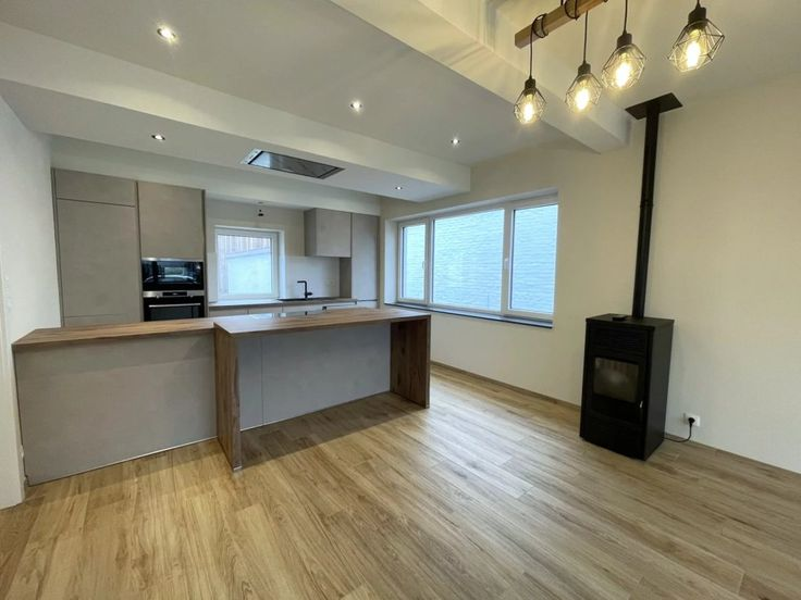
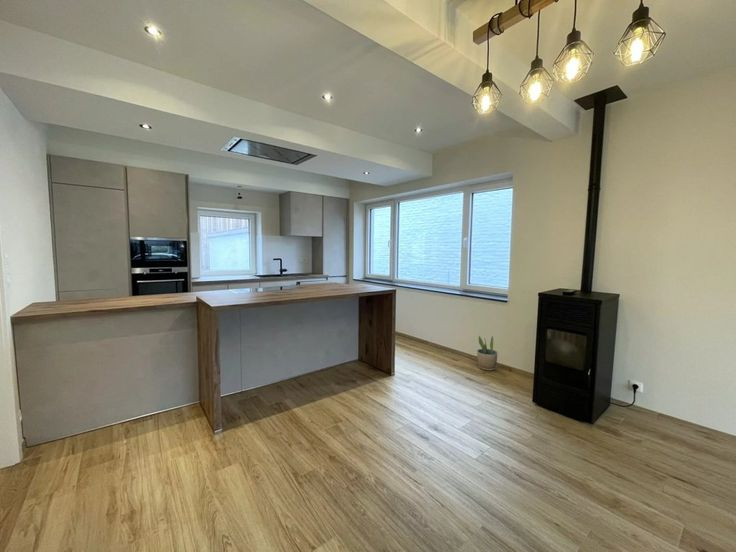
+ potted plant [476,335,498,372]
